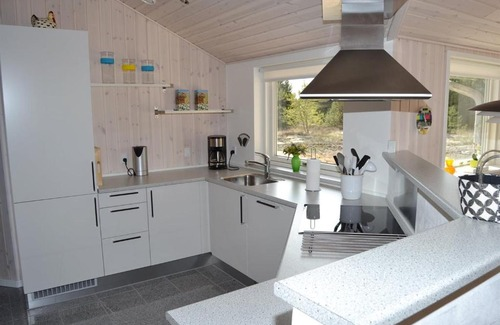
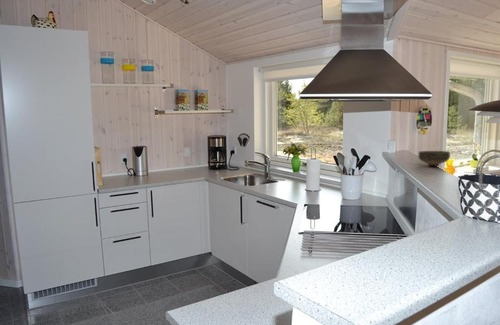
+ bowl [417,150,451,168]
